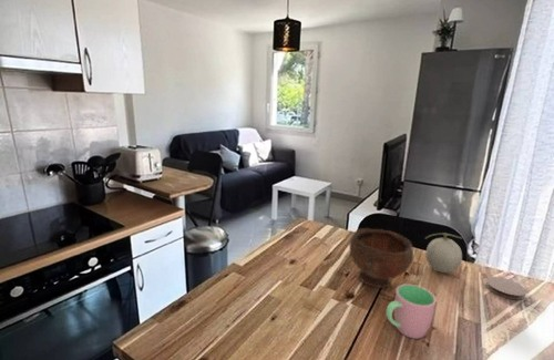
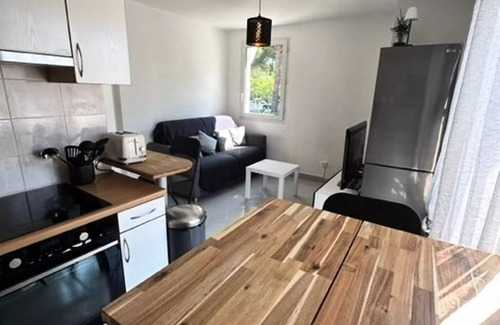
- coaster [484,276,527,300]
- fruit [424,232,463,274]
- cup [384,282,437,340]
- bowl [348,227,414,289]
